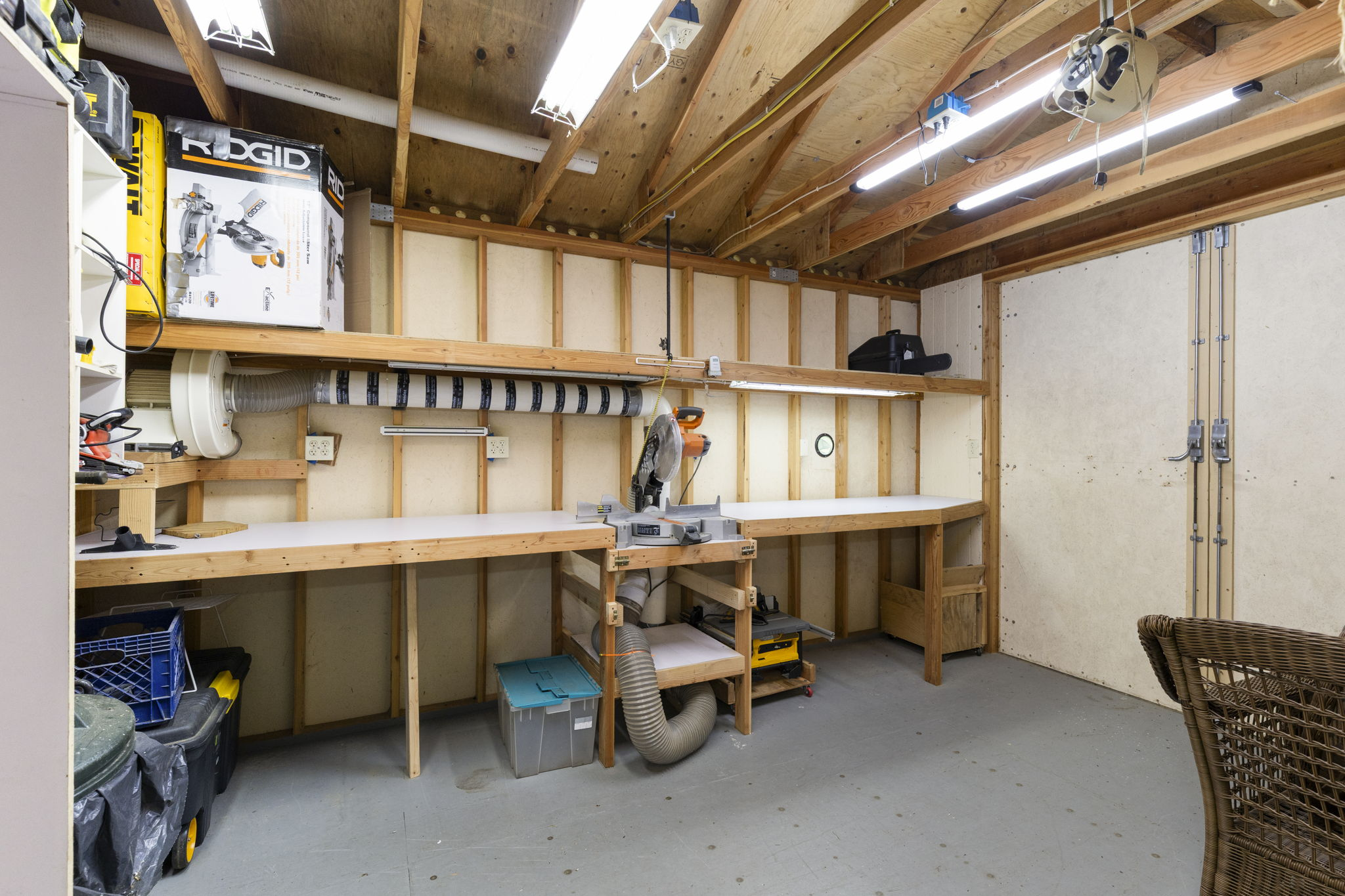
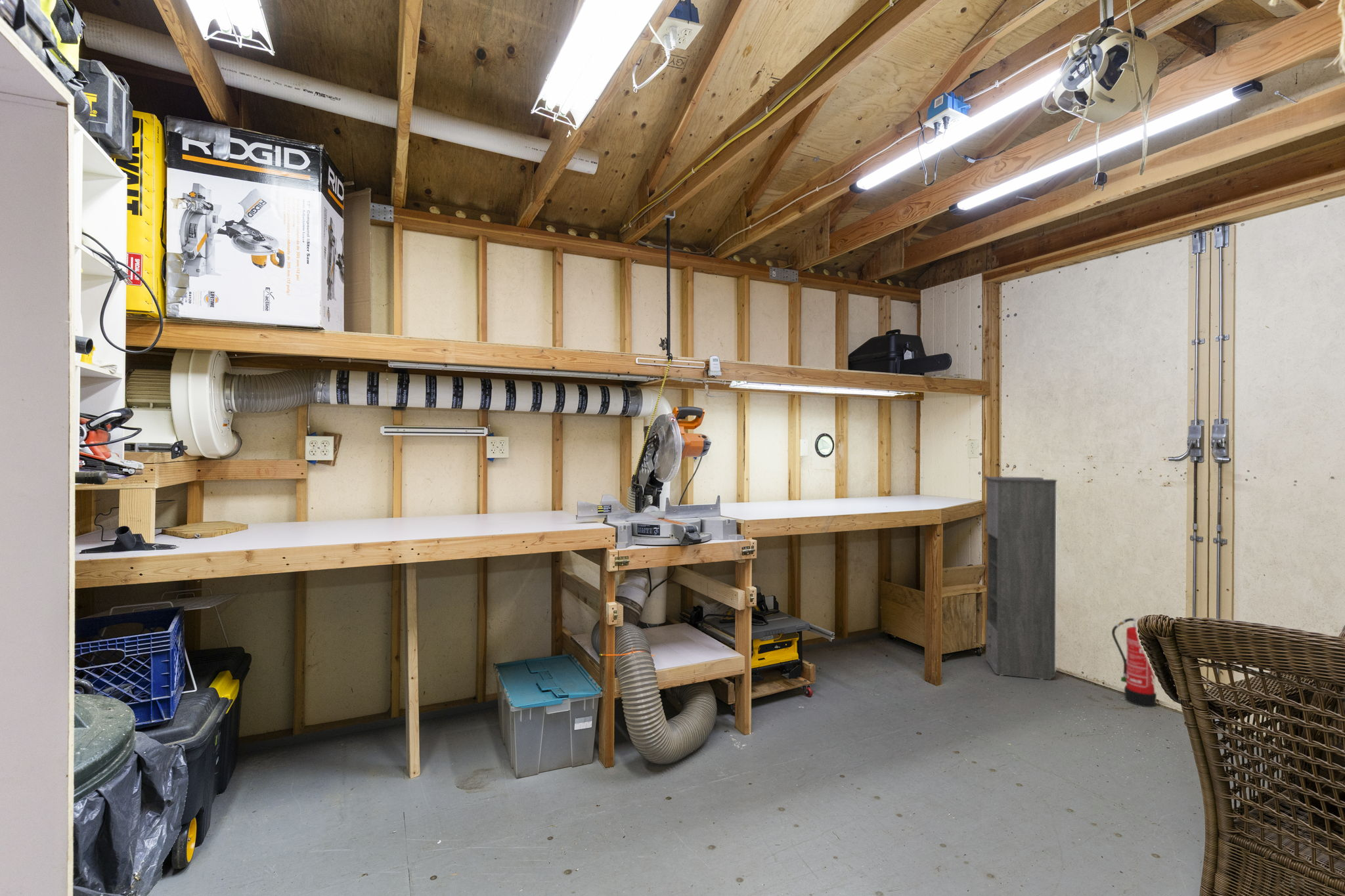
+ fire extinguisher [1111,617,1157,708]
+ storage cabinet [983,476,1057,681]
